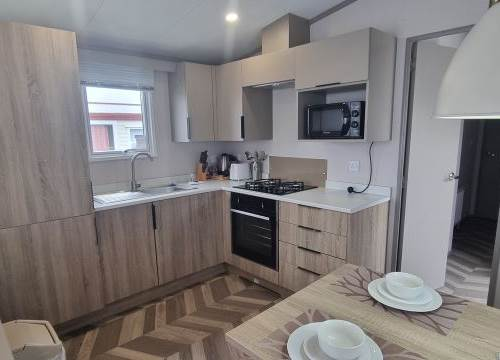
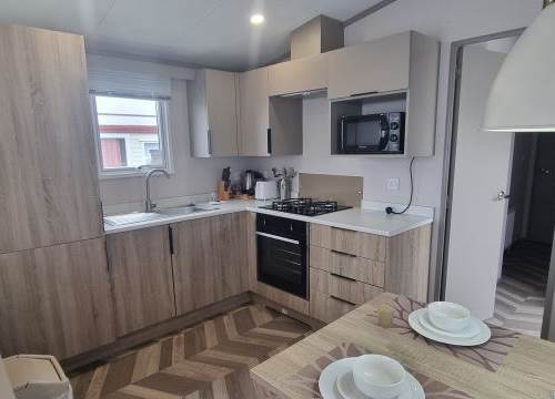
+ candle [375,304,395,329]
